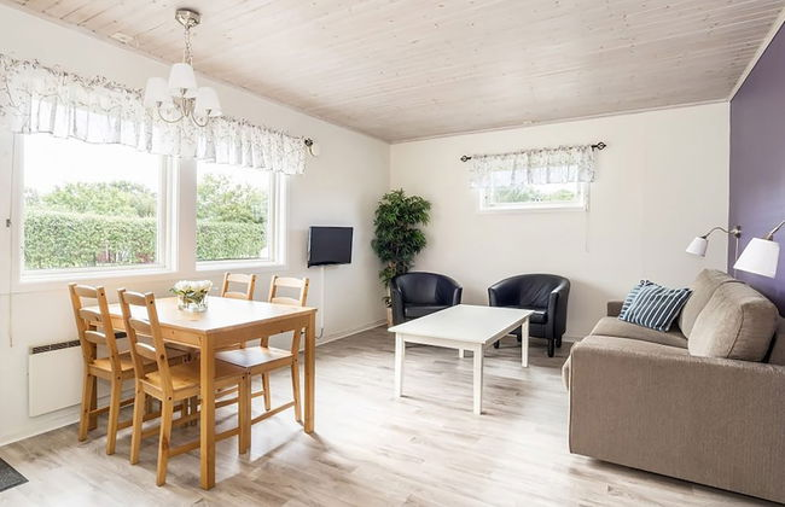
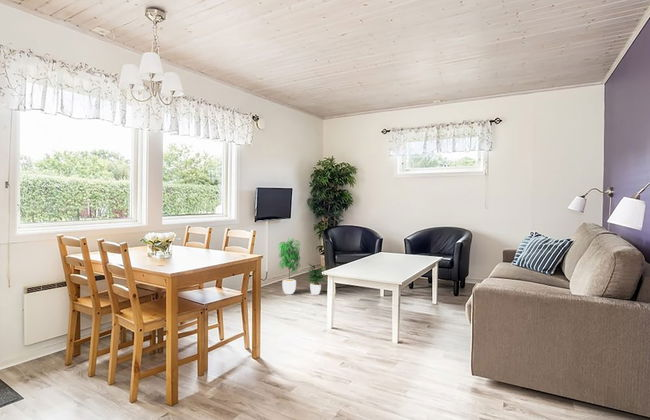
+ potted plant [276,236,328,296]
